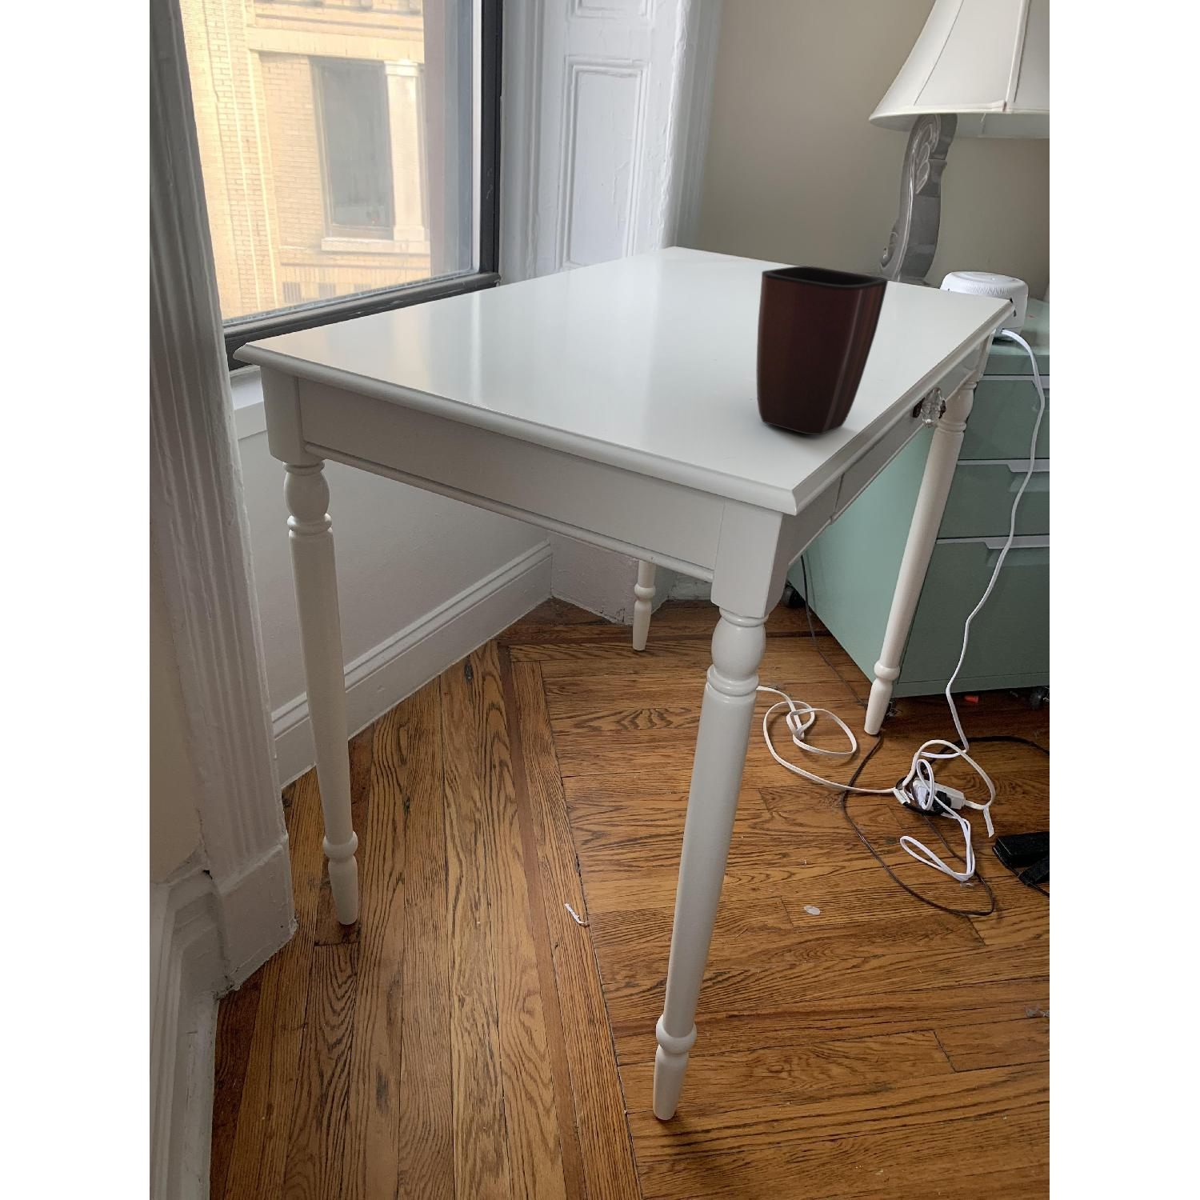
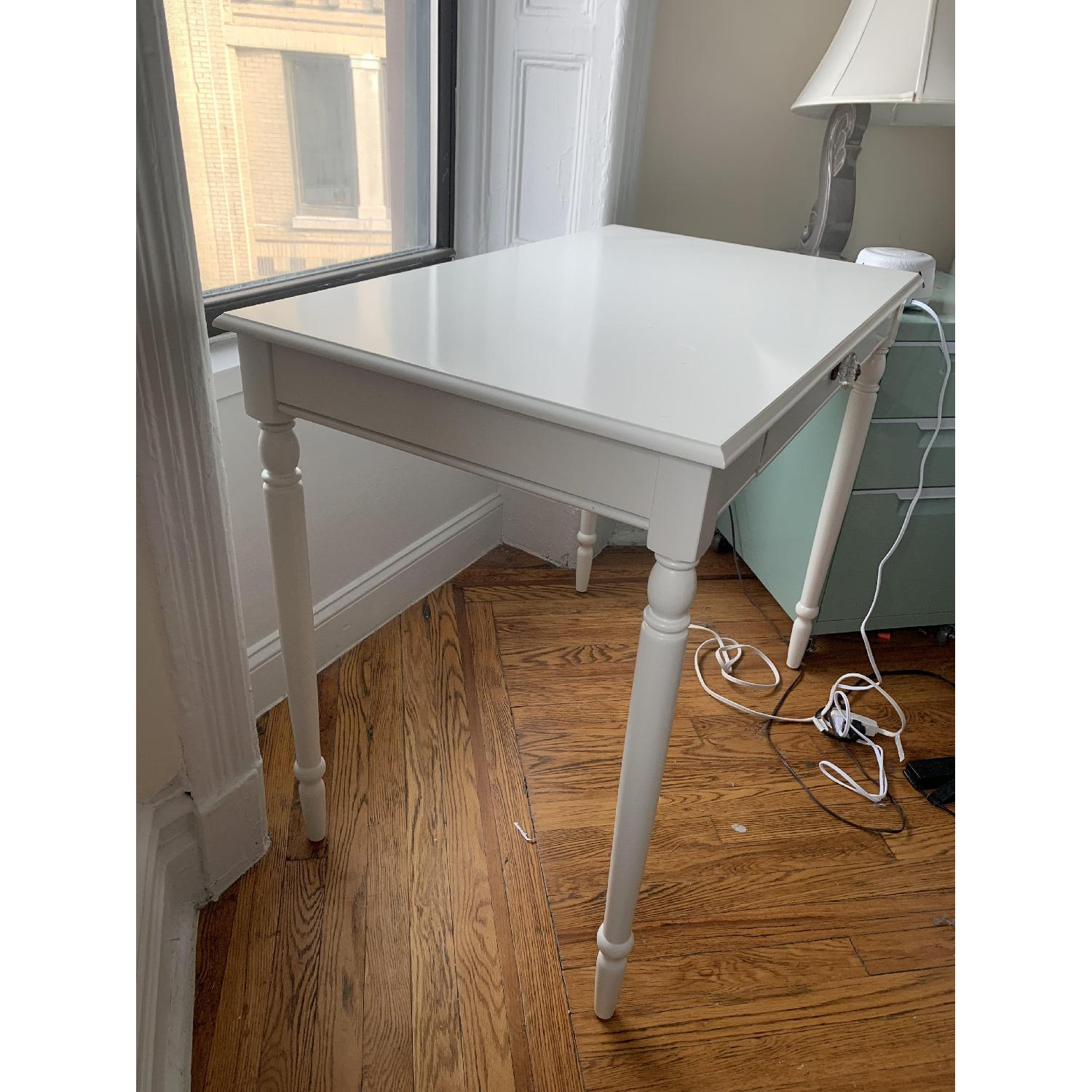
- mug [756,266,889,436]
